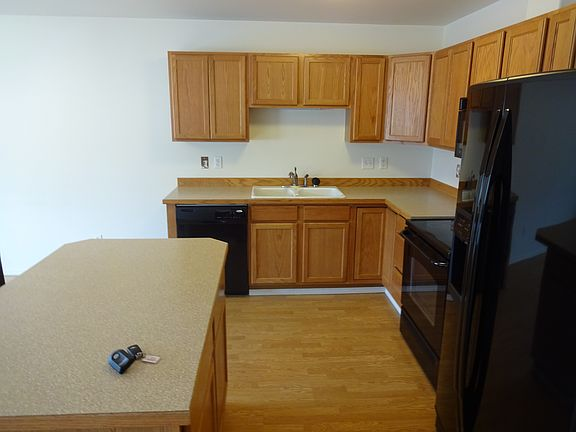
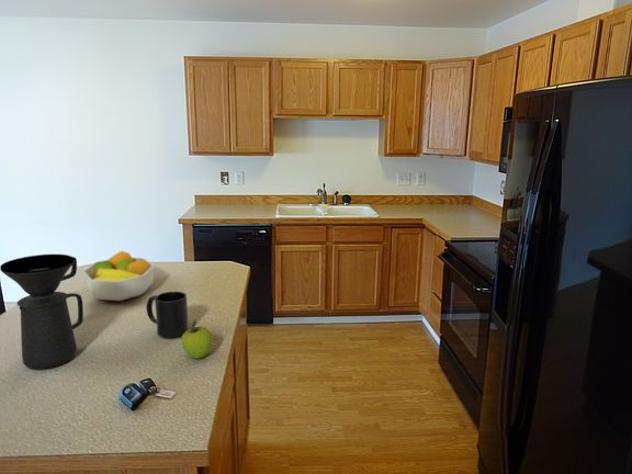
+ fruit bowl [81,250,156,302]
+ coffee maker [0,253,84,370]
+ fruit [181,318,213,360]
+ mug [146,291,190,339]
